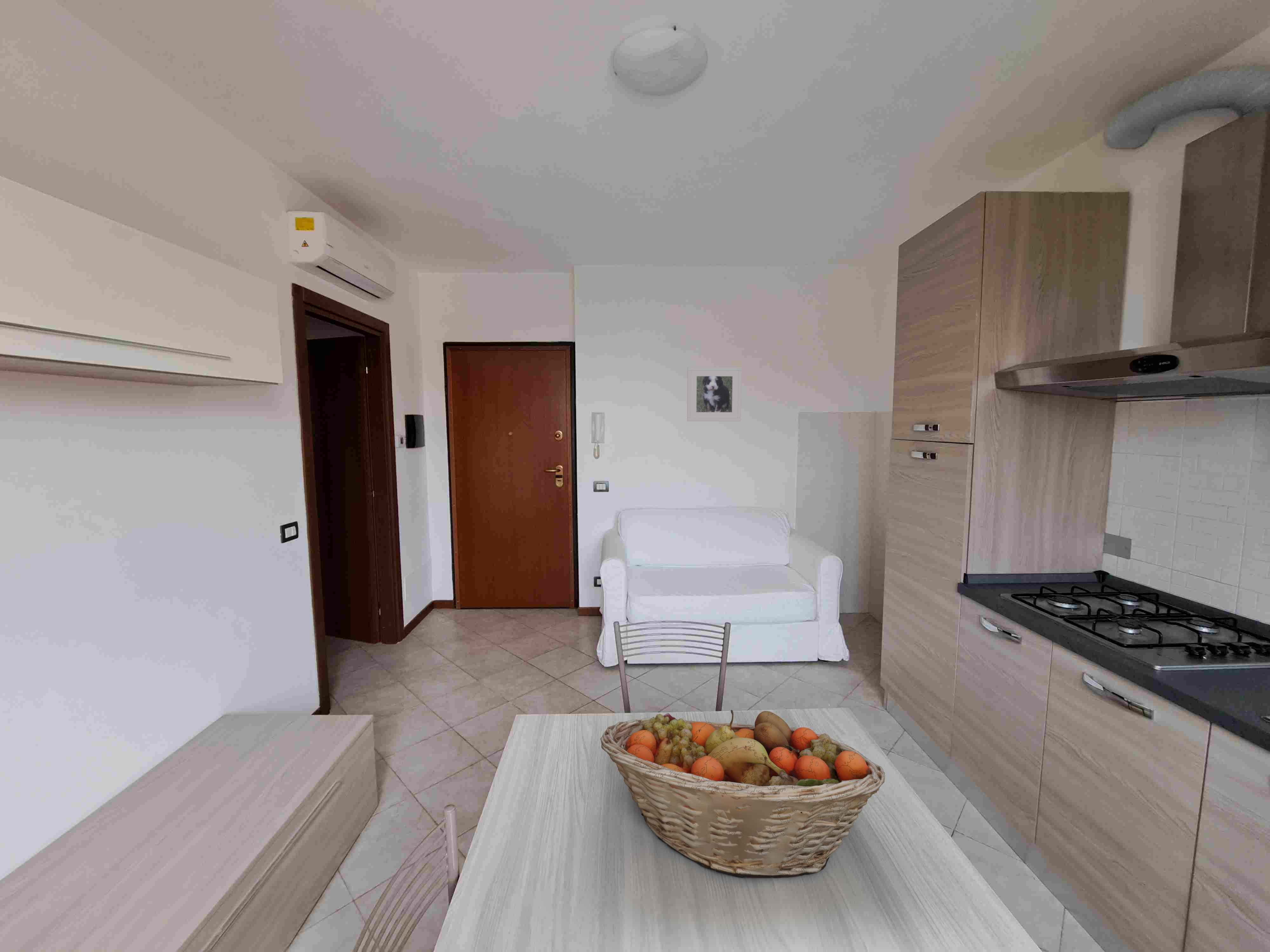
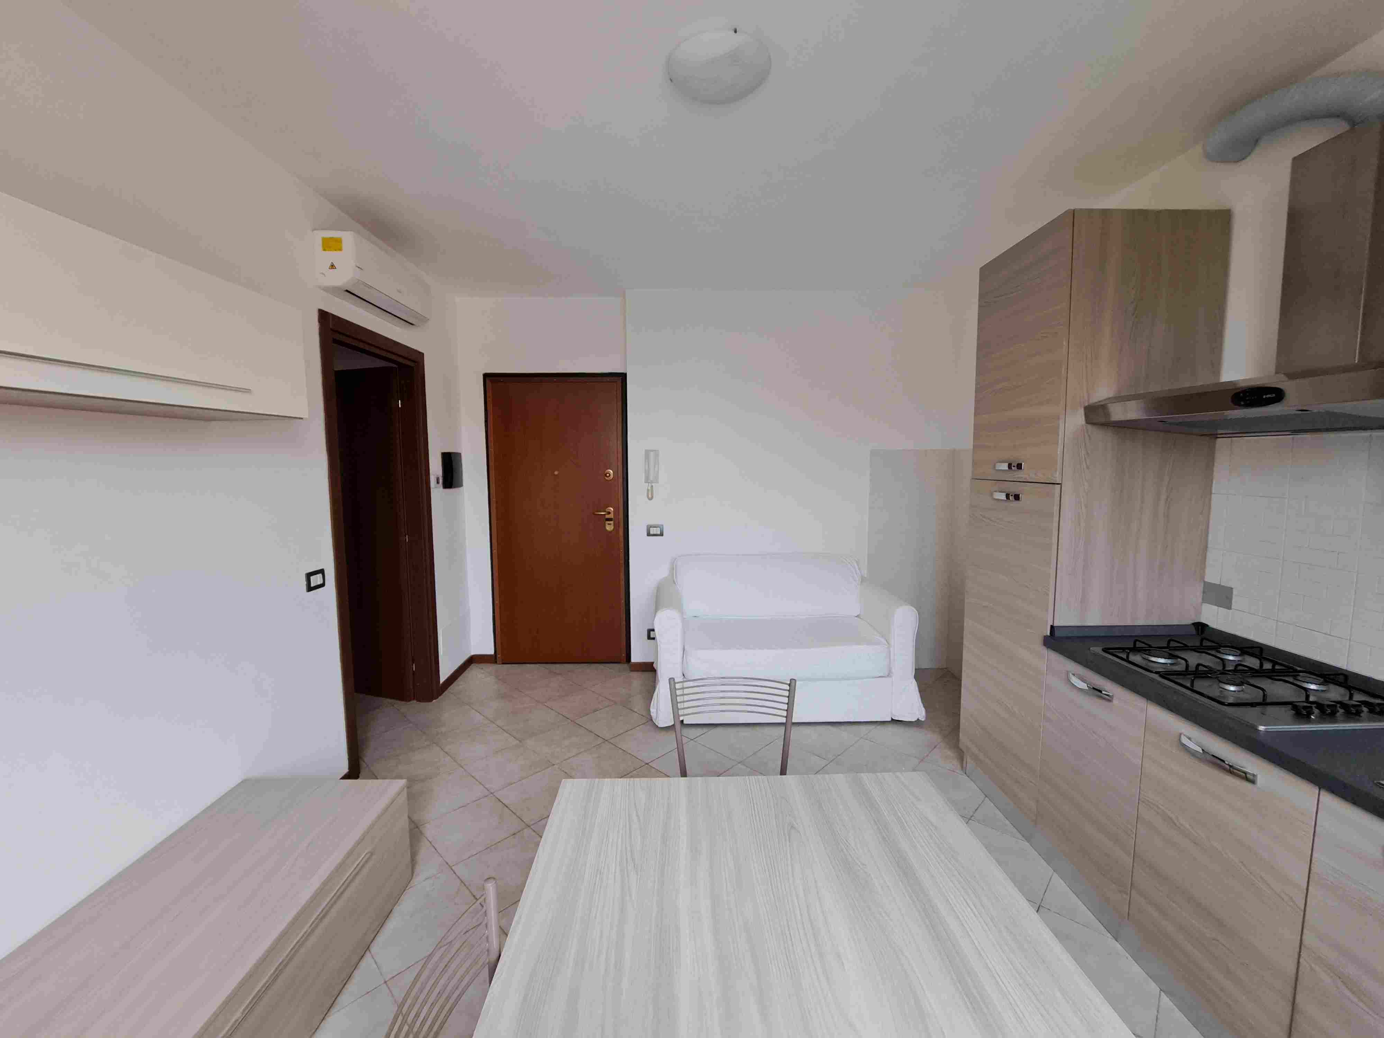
- fruit basket [600,710,886,878]
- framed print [687,367,742,422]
